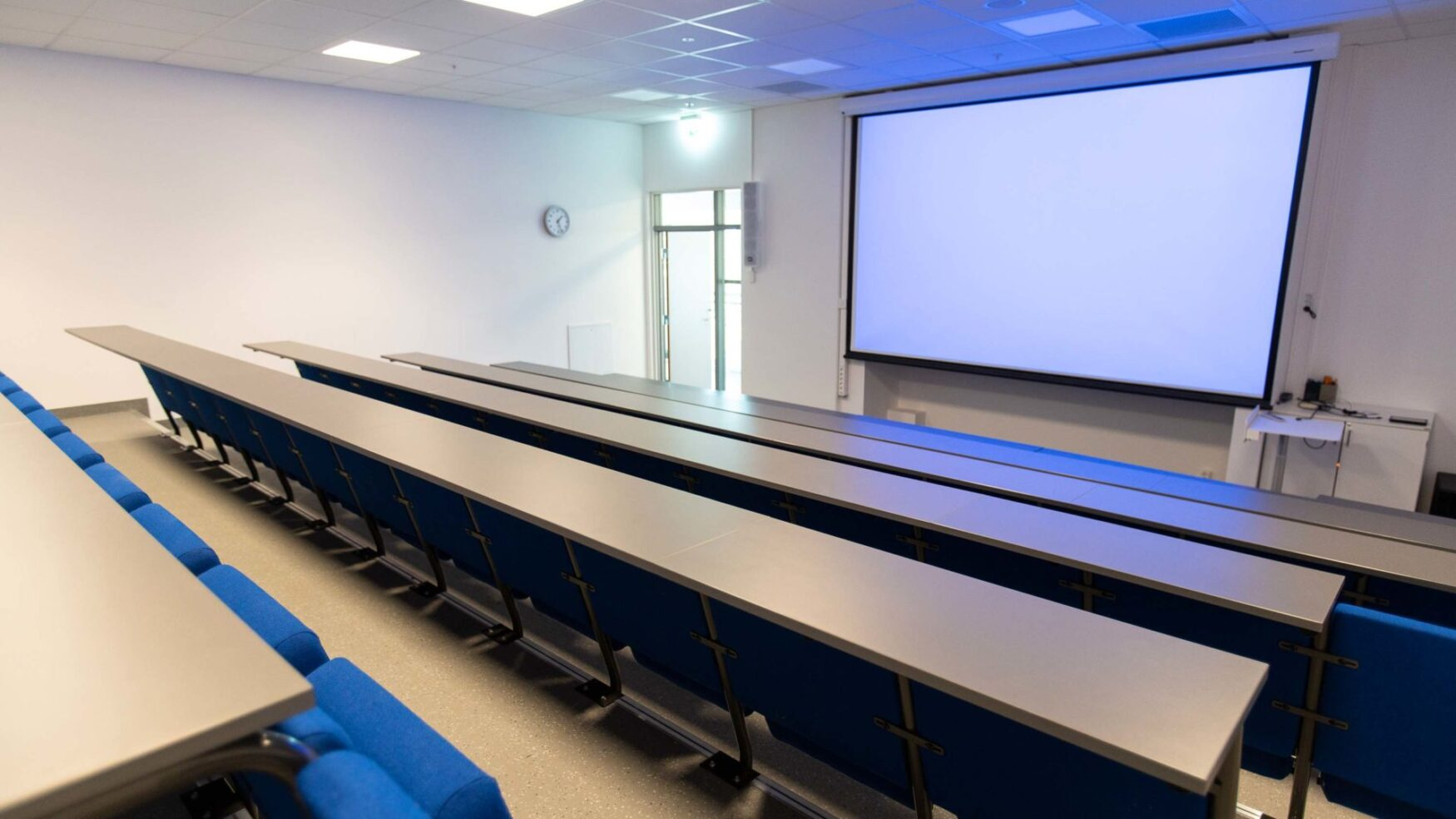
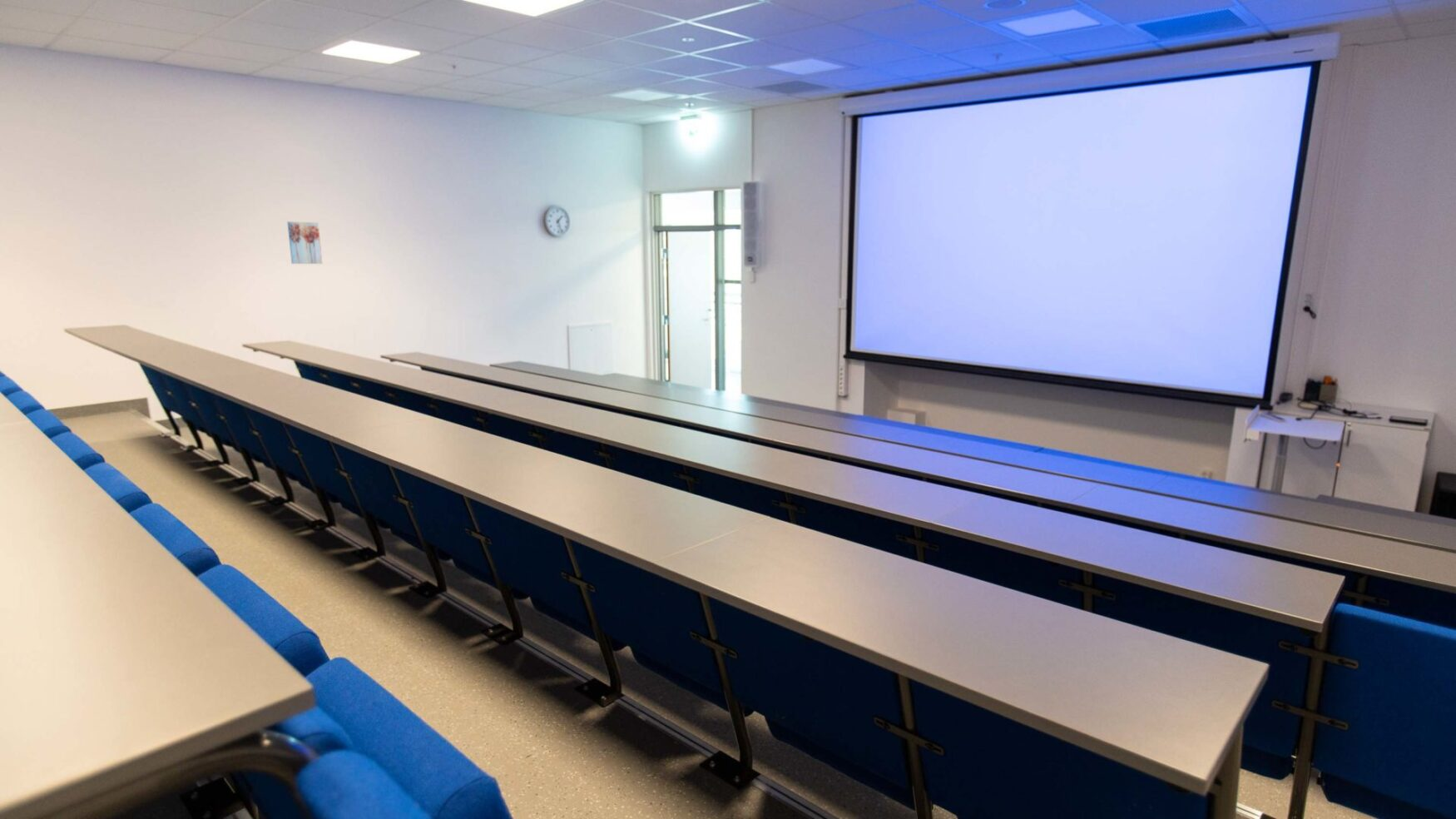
+ wall art [286,221,323,265]
